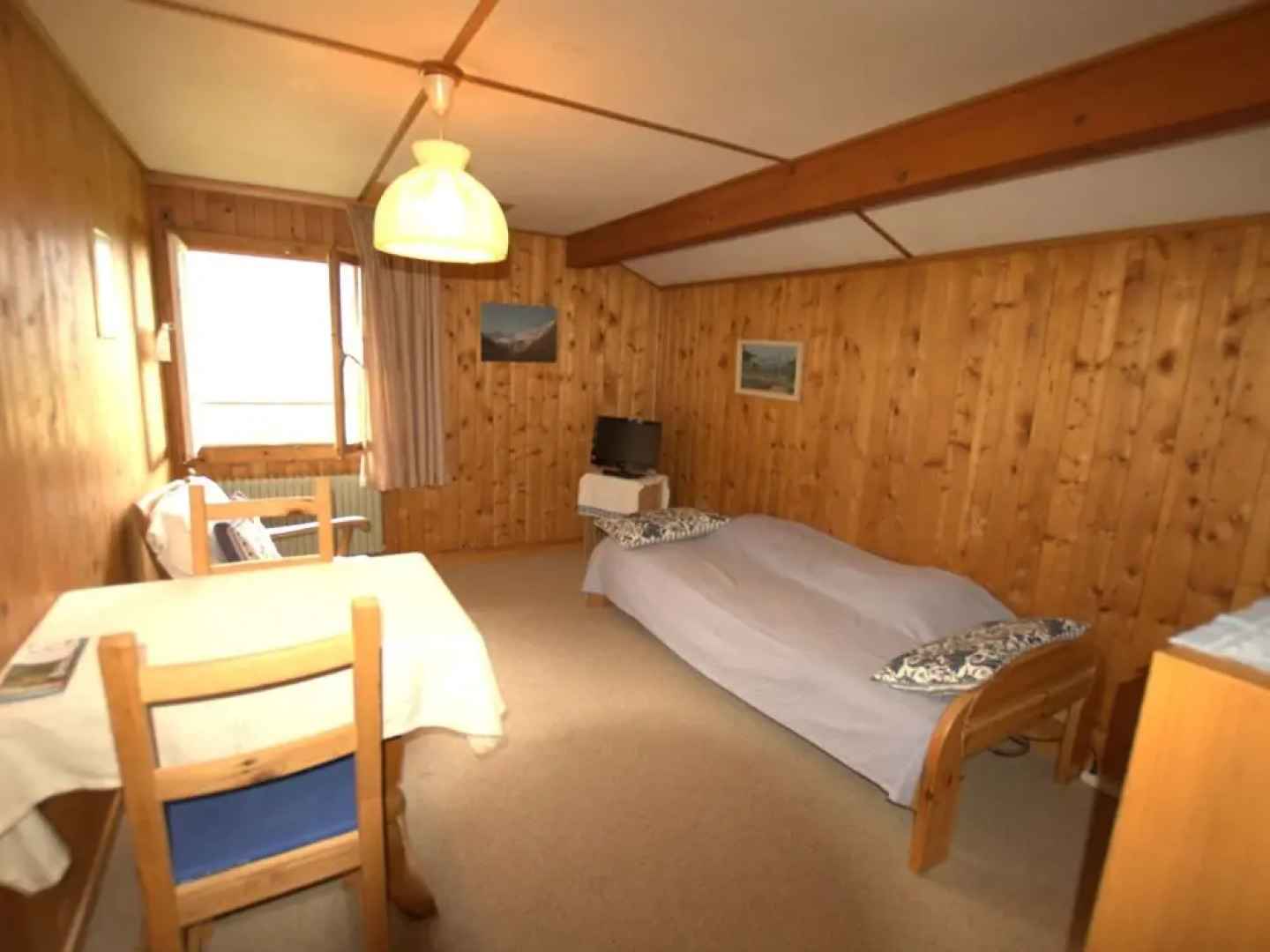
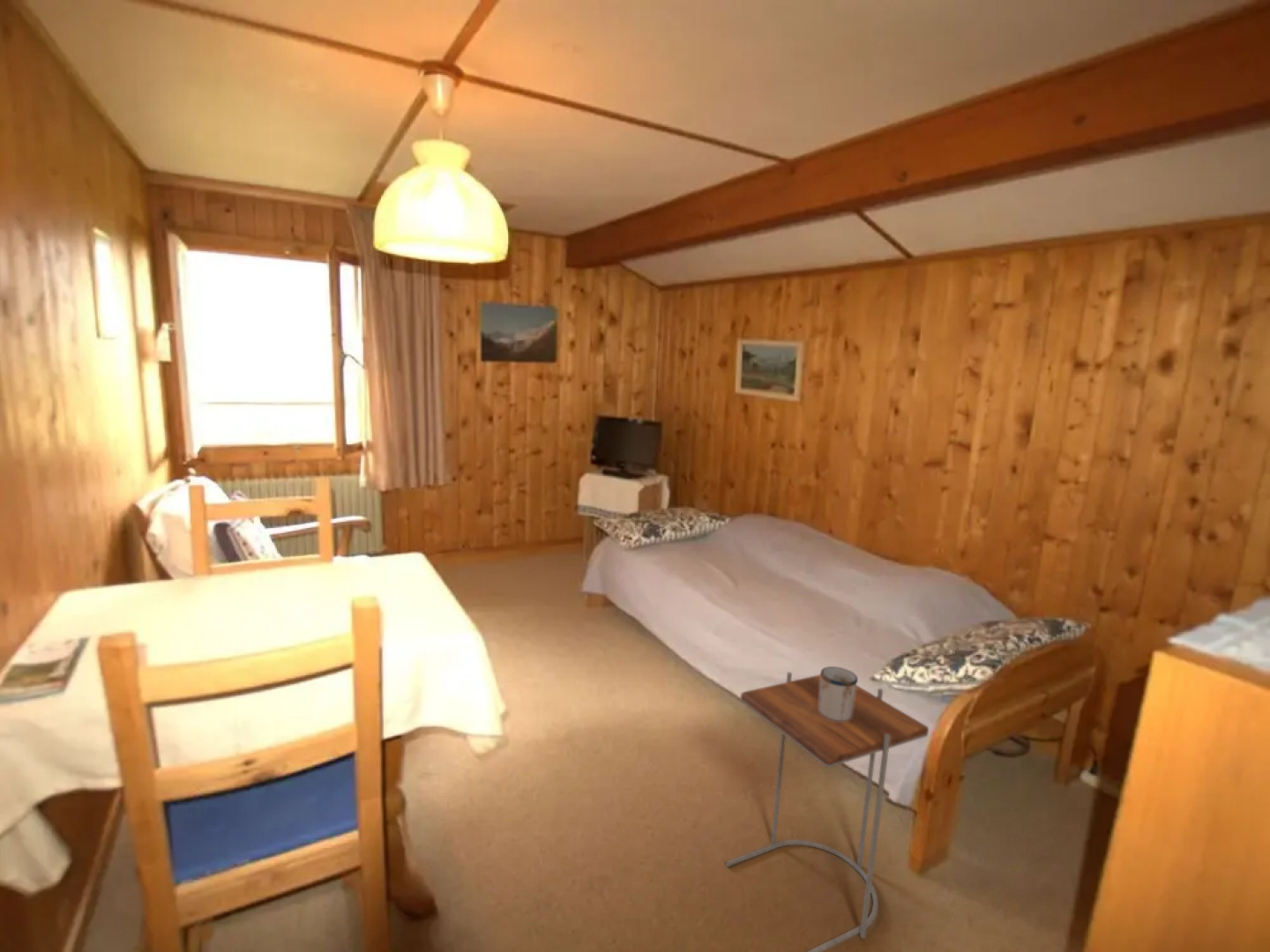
+ side table [725,671,930,952]
+ mug [819,666,859,721]
